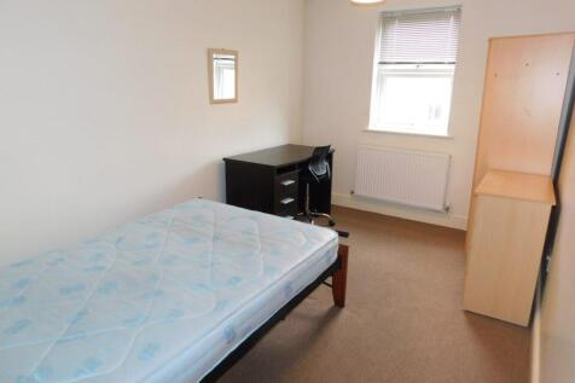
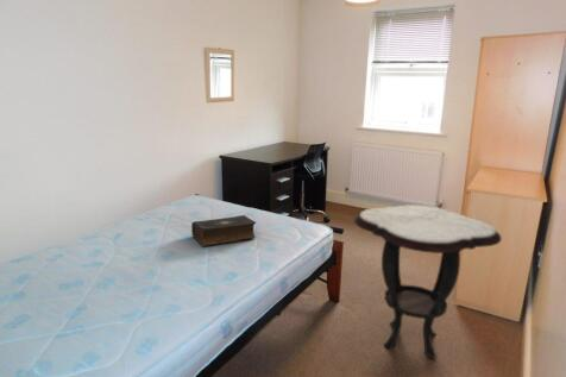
+ side table [353,205,503,360]
+ book [190,214,257,247]
